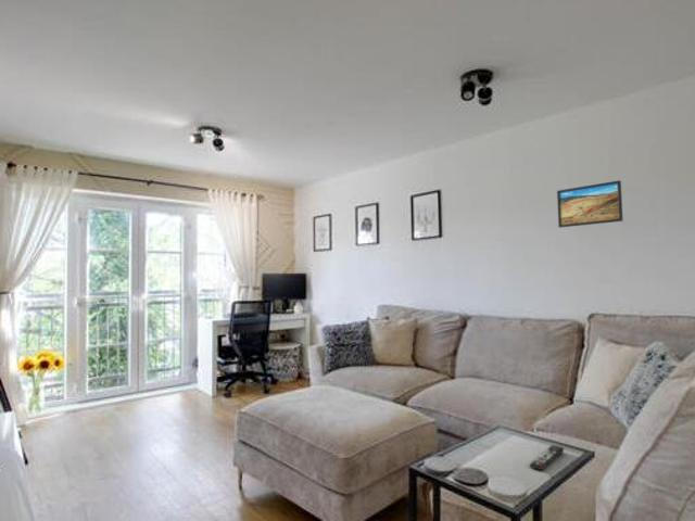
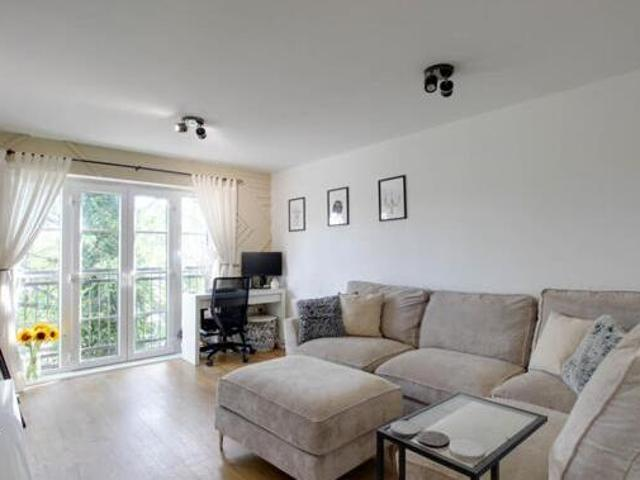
- remote control [529,444,565,471]
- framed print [556,179,623,229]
